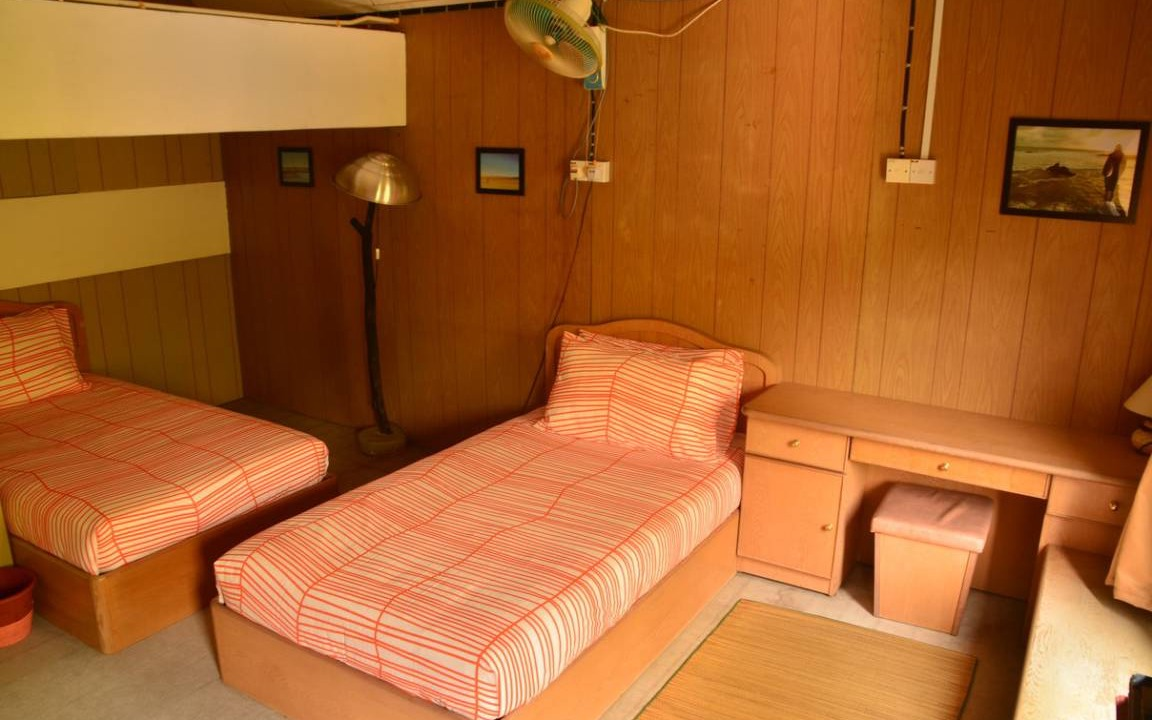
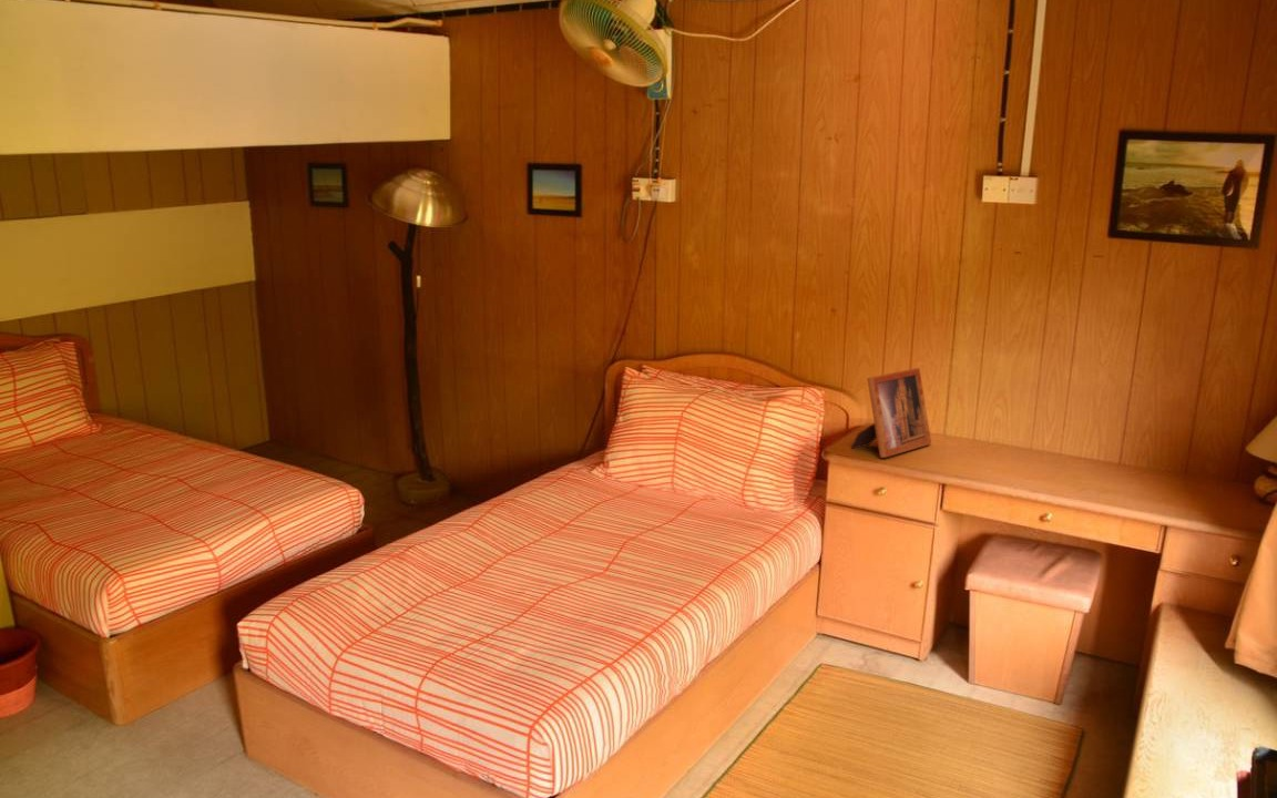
+ picture frame [850,367,932,459]
